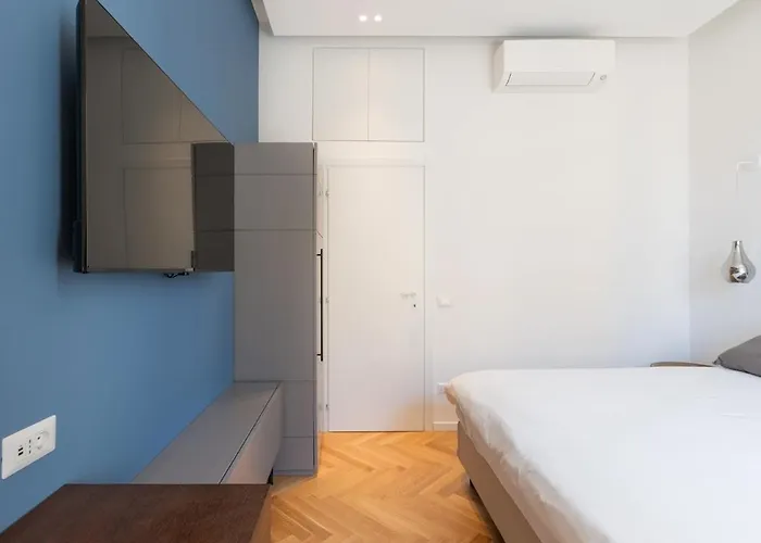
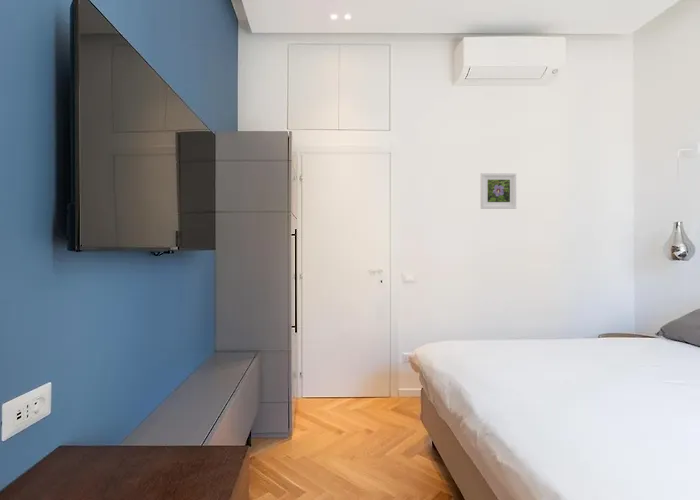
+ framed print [480,172,517,210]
